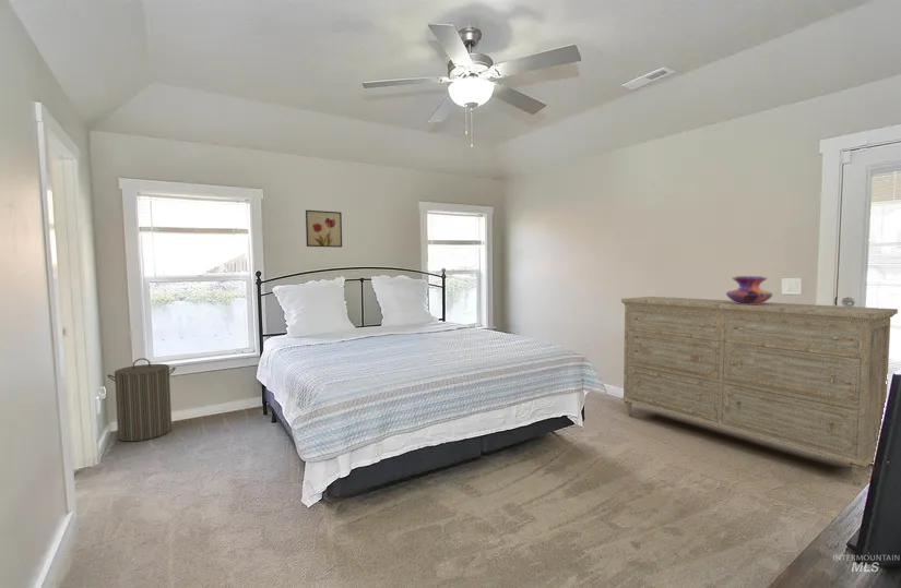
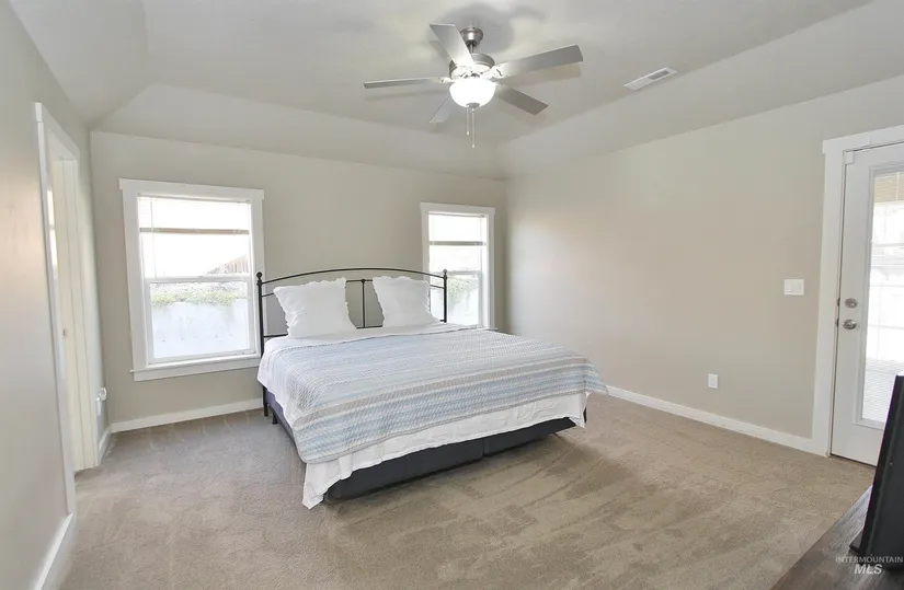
- laundry hamper [107,357,177,443]
- dresser [620,296,899,487]
- wall art [305,209,343,249]
- decorative vase [725,275,774,304]
